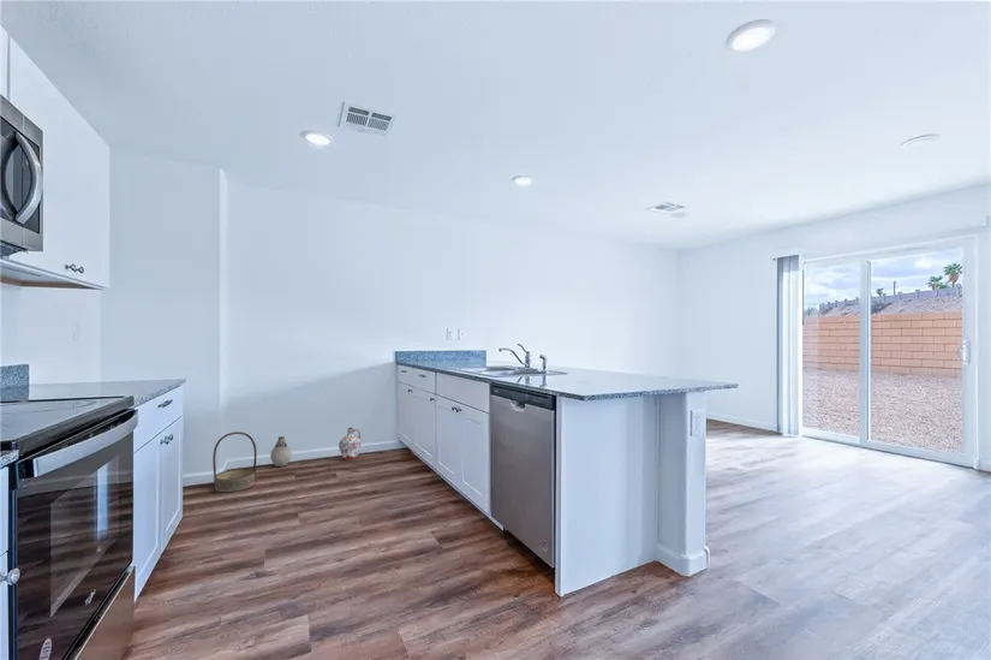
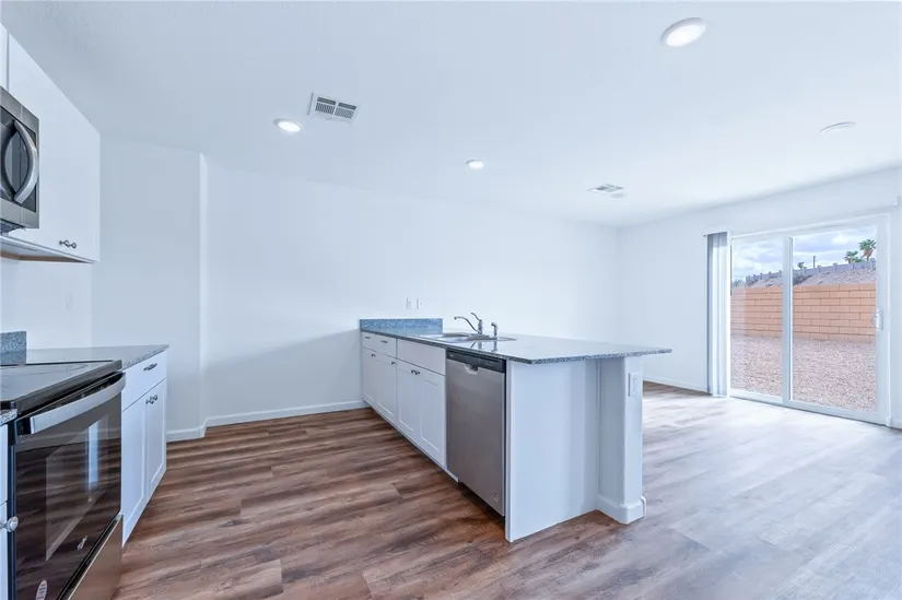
- vase [269,435,293,468]
- basket [211,430,258,493]
- ceramic jug [338,427,363,462]
